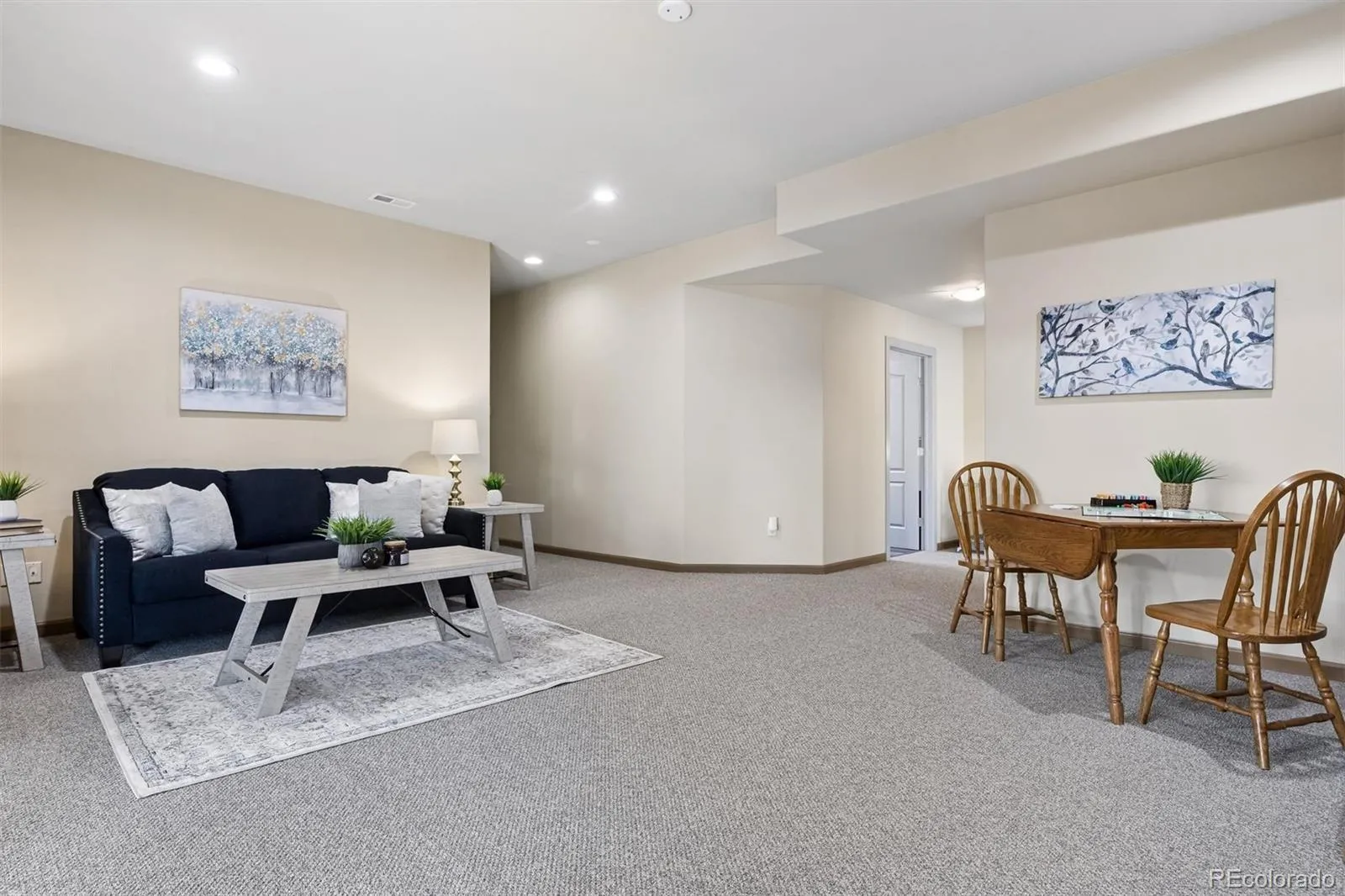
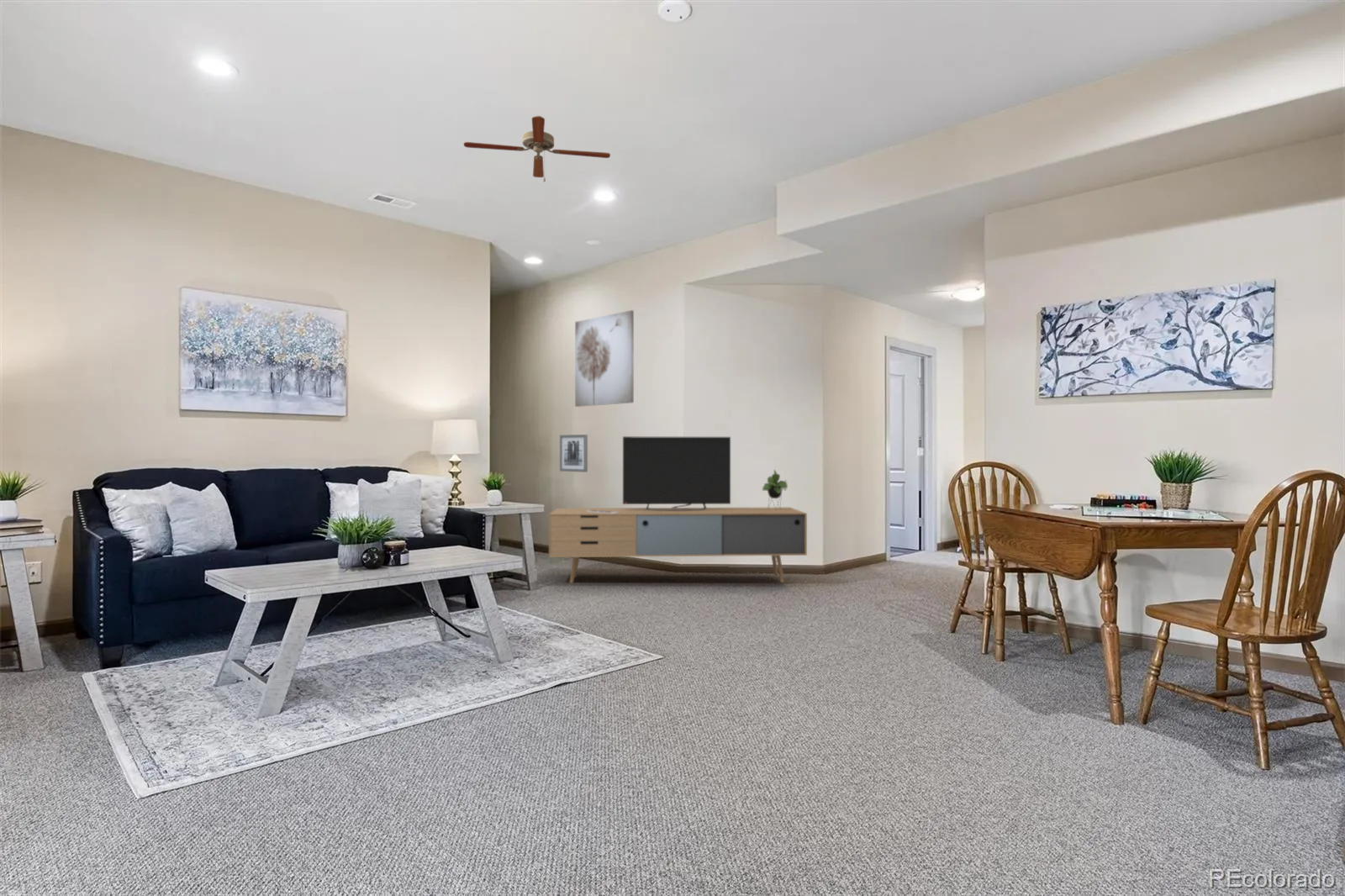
+ media console [548,435,808,584]
+ ceiling fan [463,115,611,182]
+ wall art [574,309,635,408]
+ wall art [559,434,588,473]
